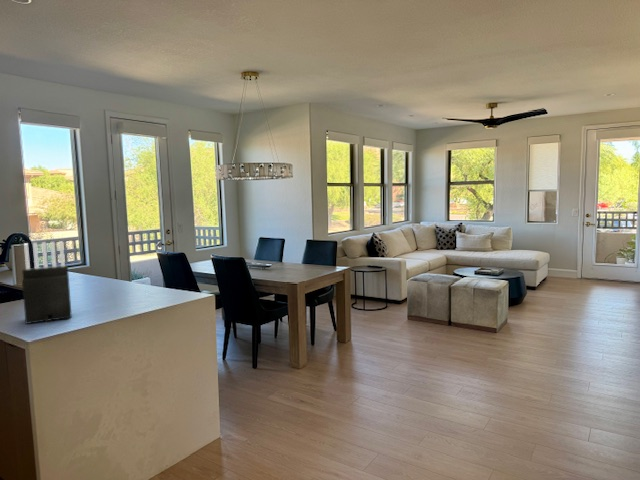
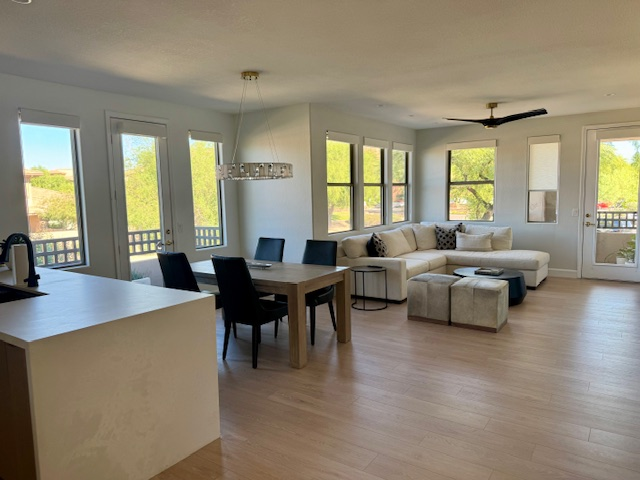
- knife block [21,240,72,325]
